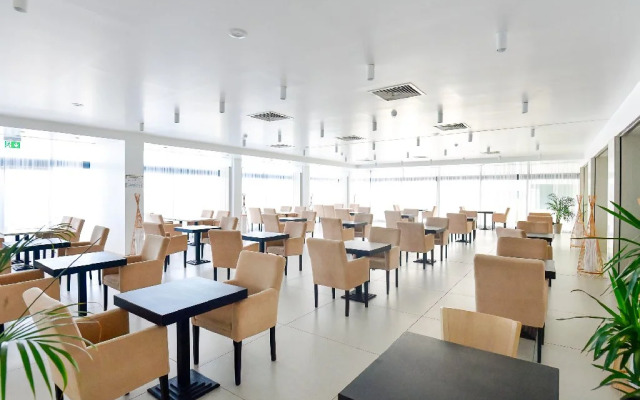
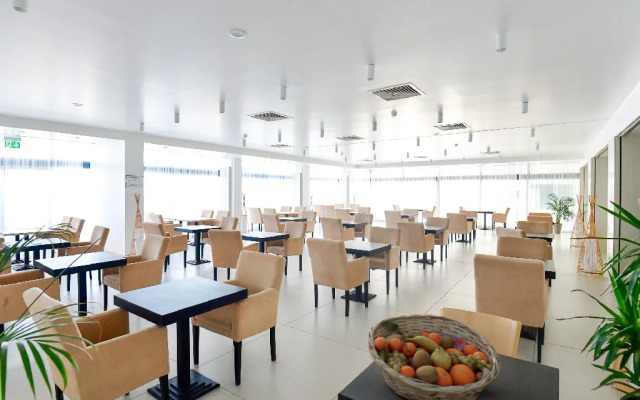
+ fruit basket [367,313,502,400]
